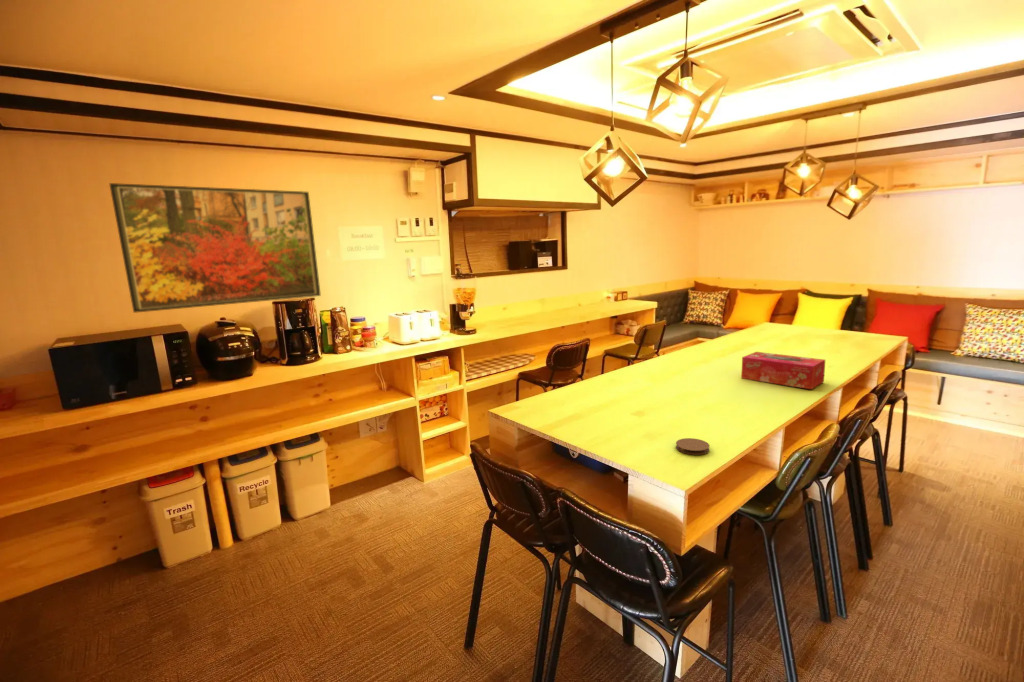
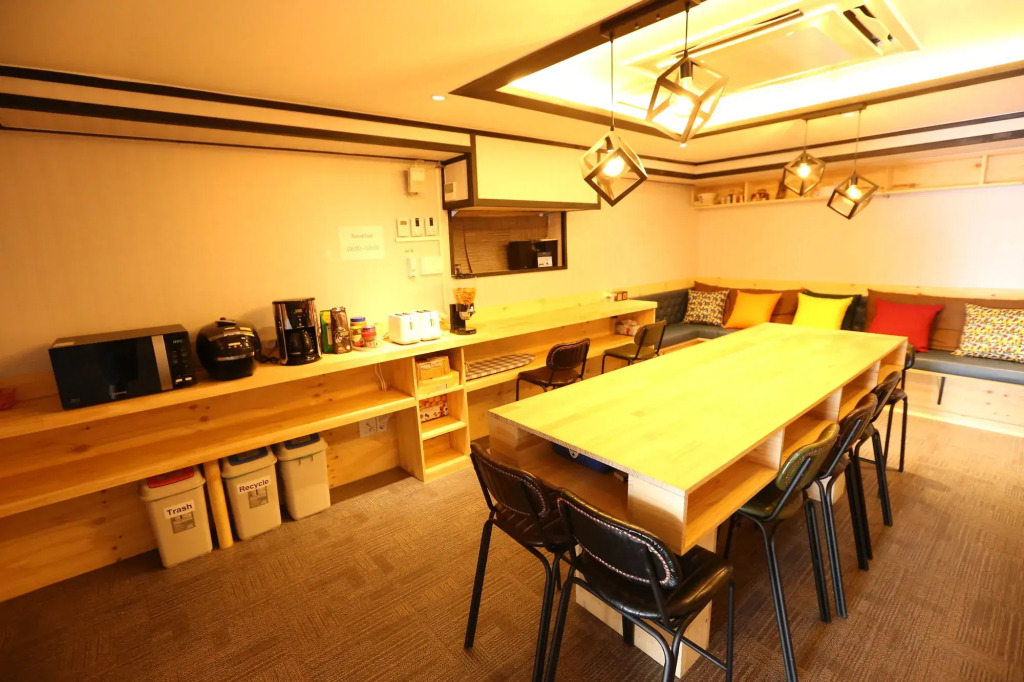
- coaster [675,437,711,456]
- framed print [108,182,322,314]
- tissue box [740,351,826,390]
